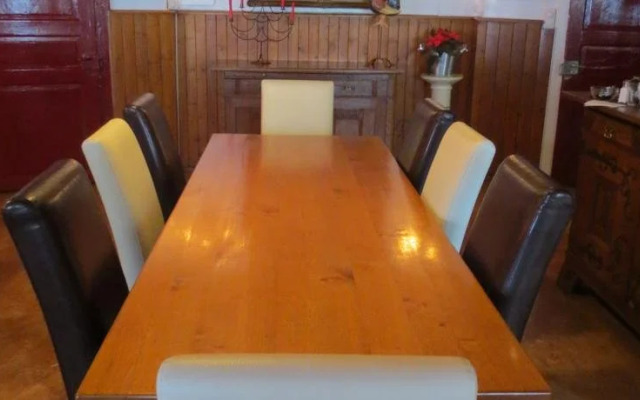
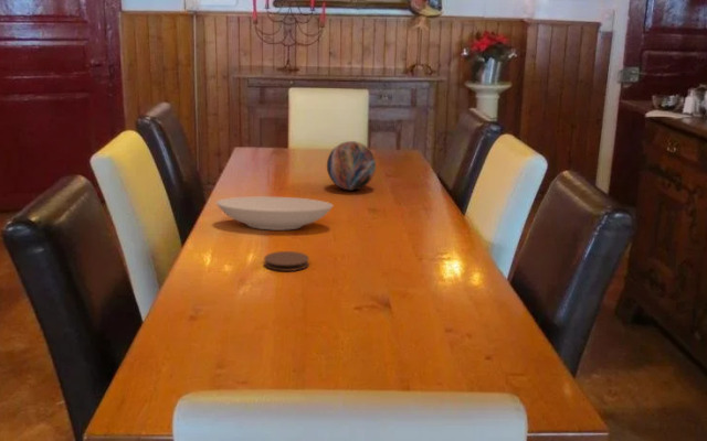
+ coaster [263,250,310,272]
+ bowl [215,195,334,232]
+ decorative orb [326,140,377,192]
